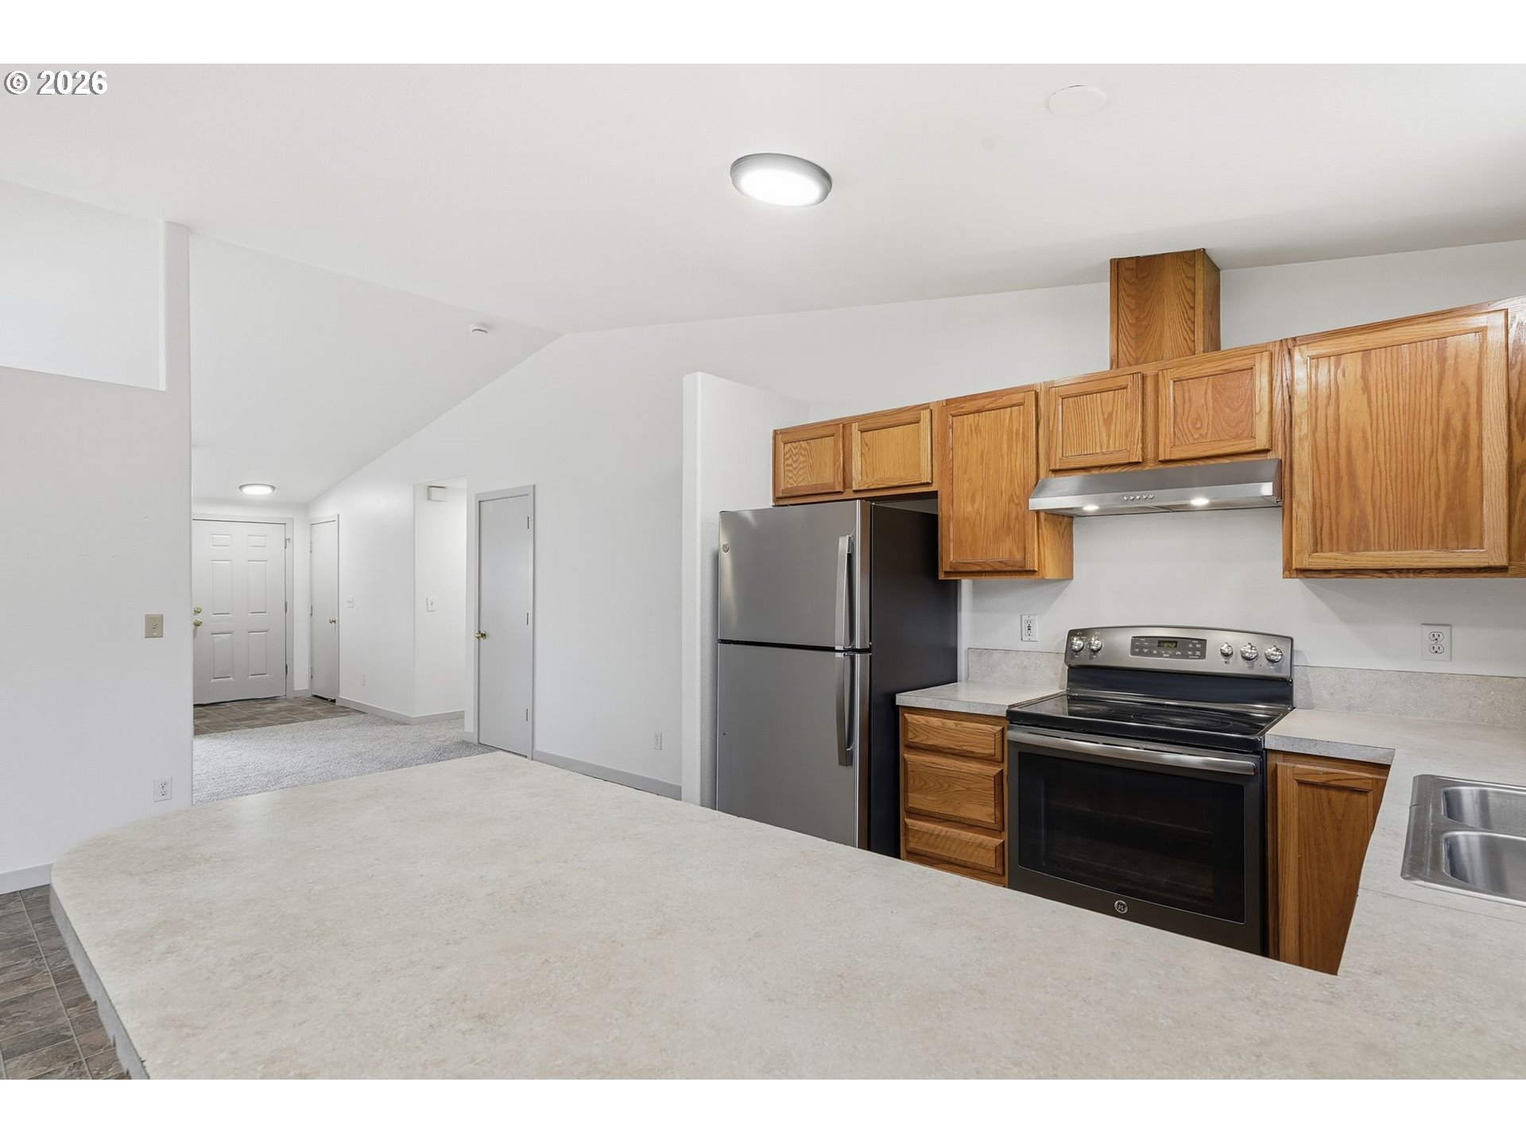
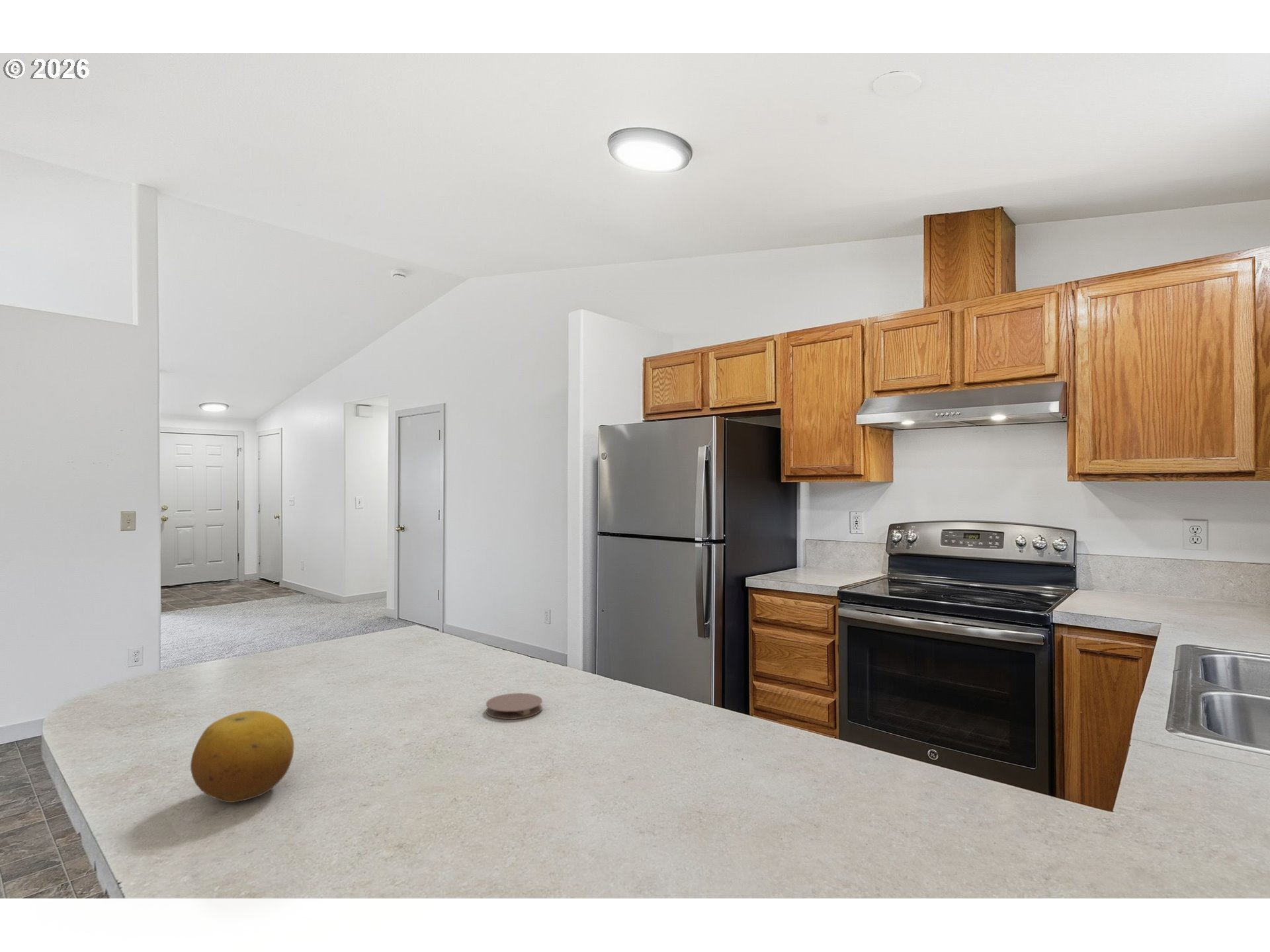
+ fruit [190,710,294,803]
+ coaster [486,692,543,720]
